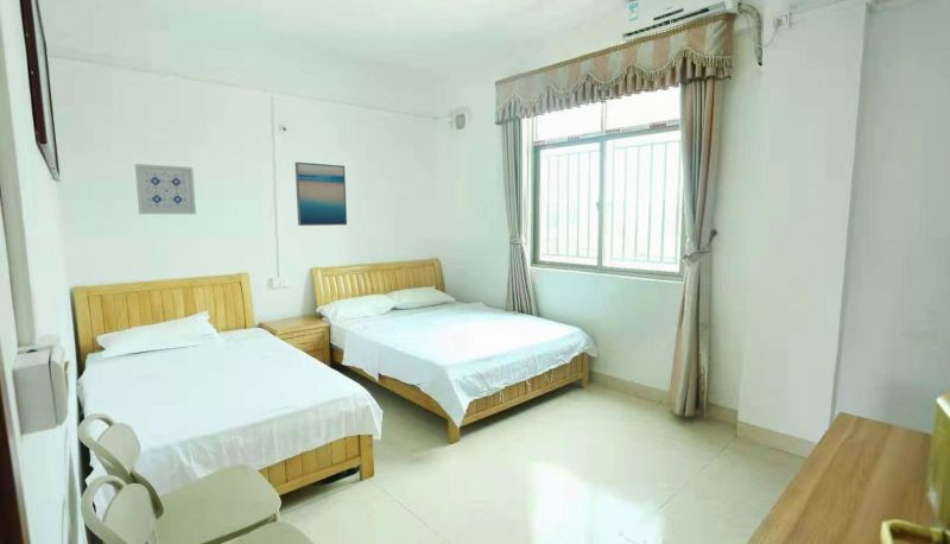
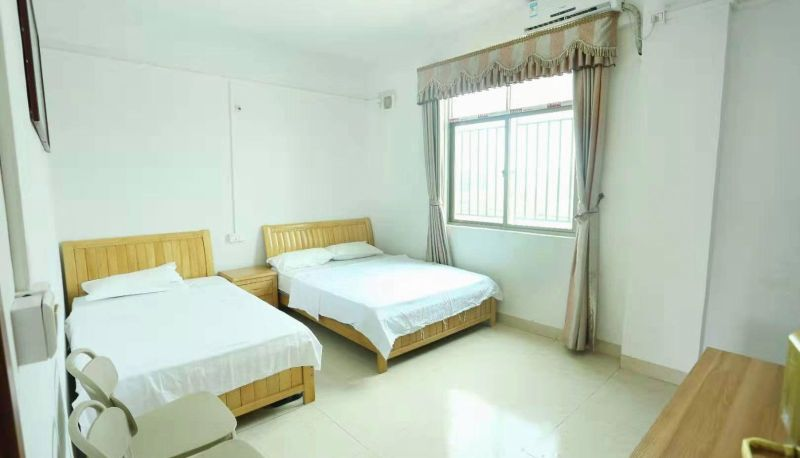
- wall art [134,163,197,215]
- wall art [293,162,348,227]
